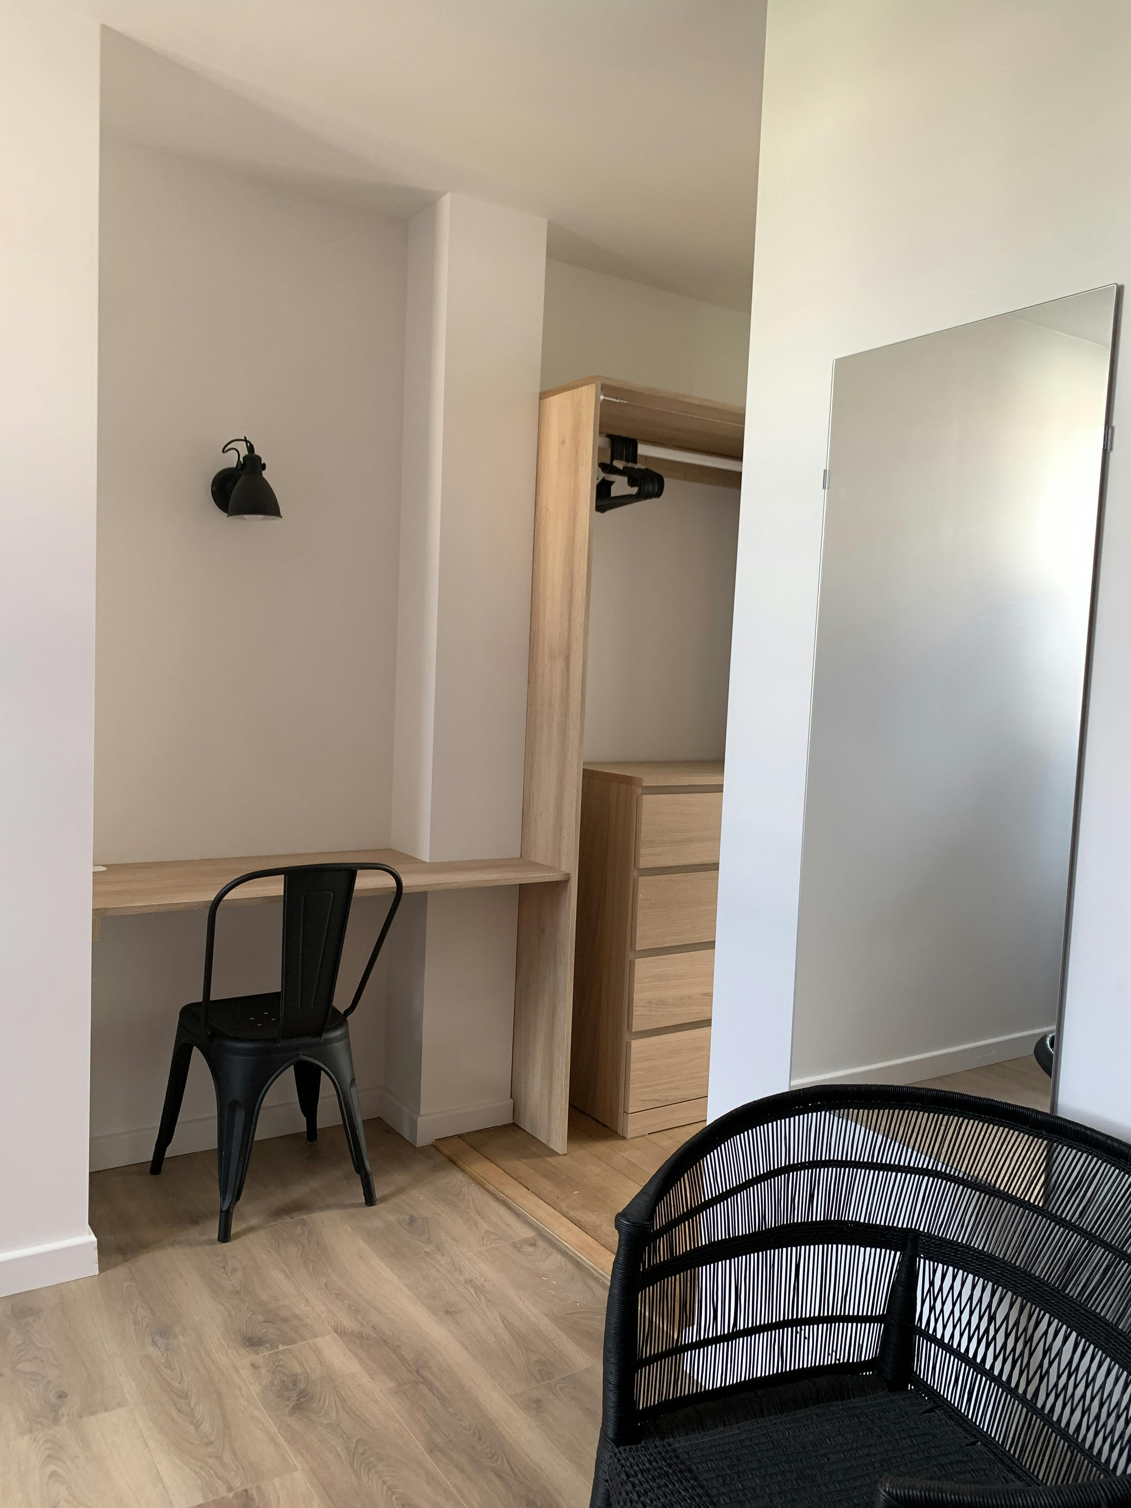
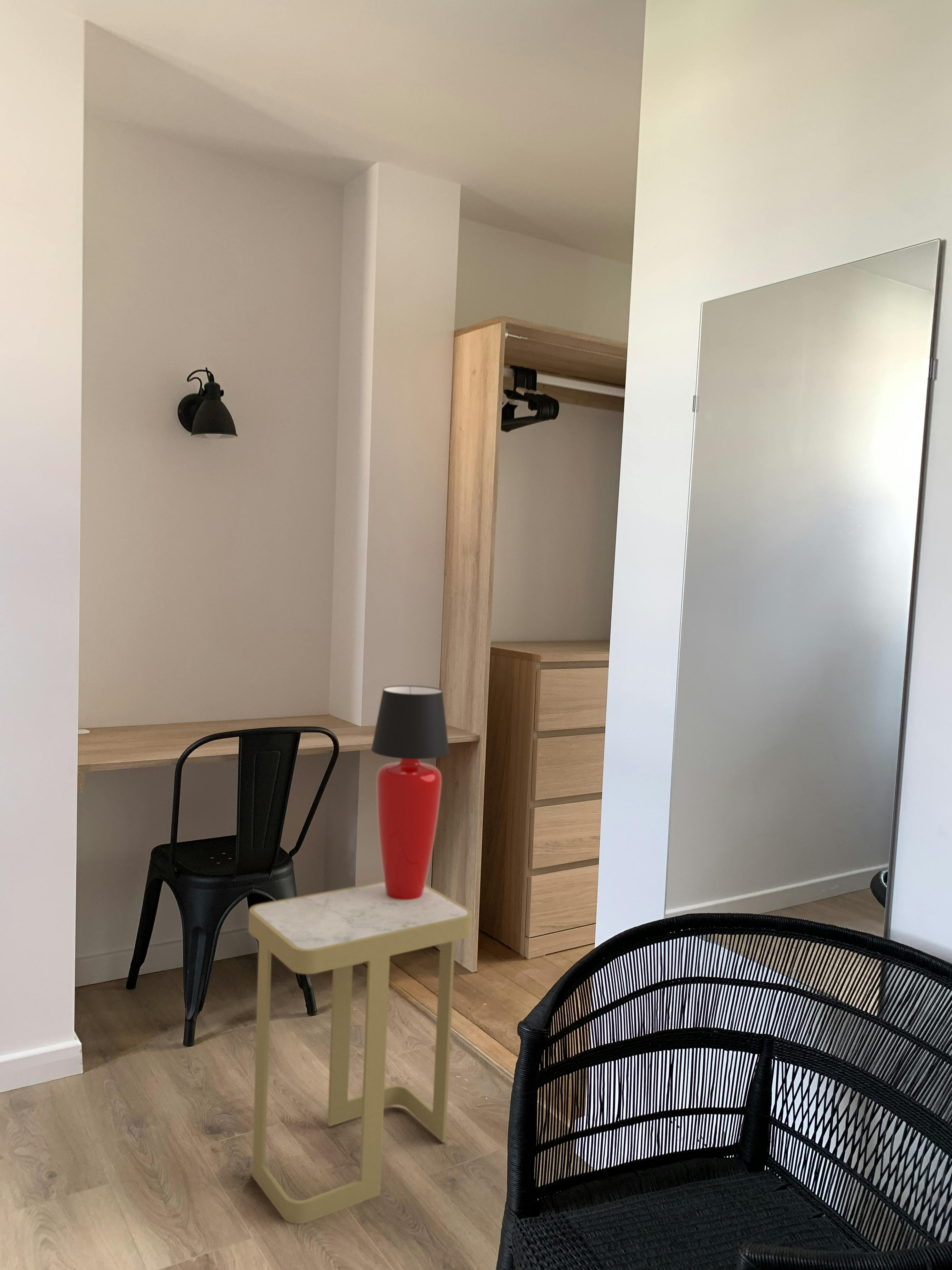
+ table lamp [371,685,450,900]
+ side table [248,881,472,1224]
